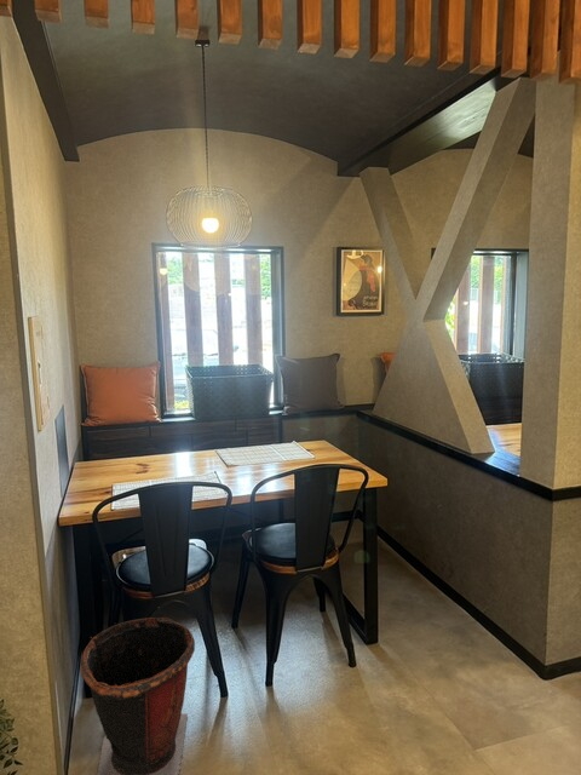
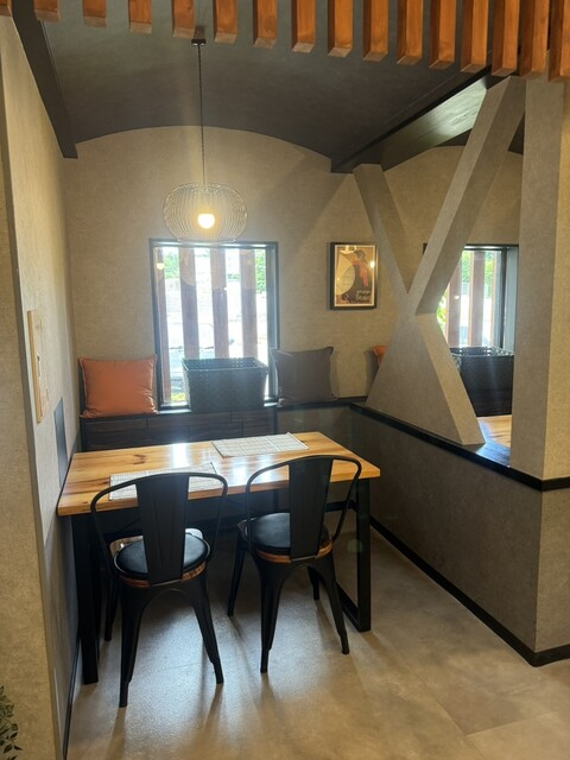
- waste bin [79,607,196,775]
